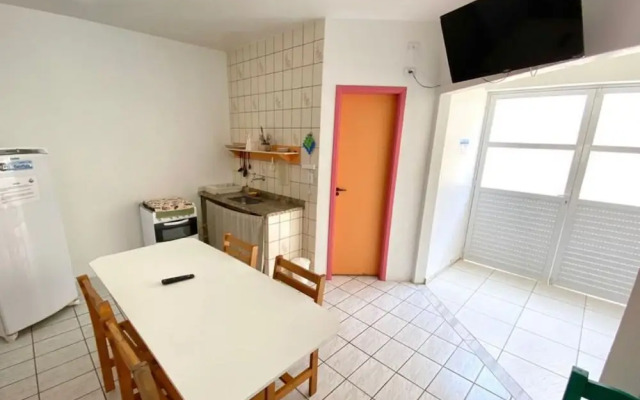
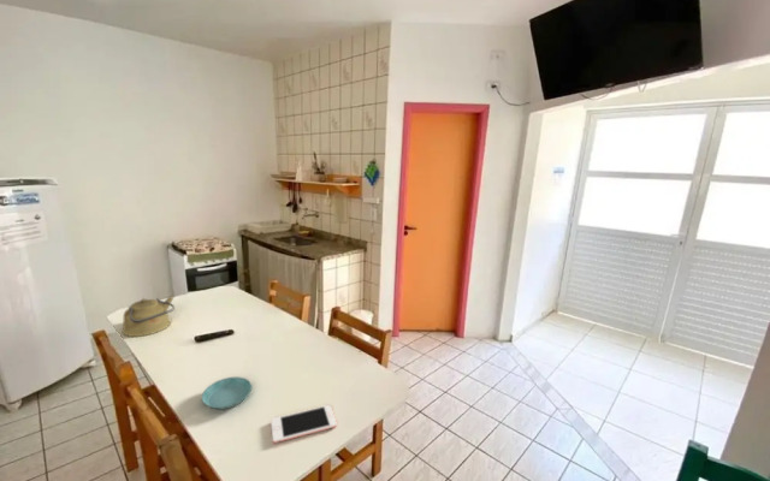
+ cell phone [270,404,338,445]
+ kettle [122,295,176,338]
+ saucer [201,376,253,410]
